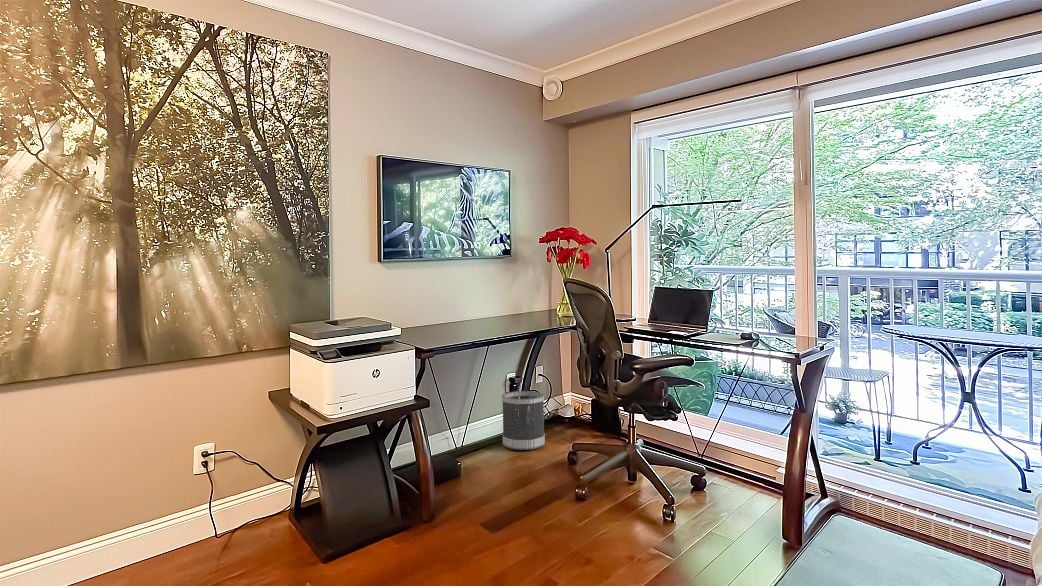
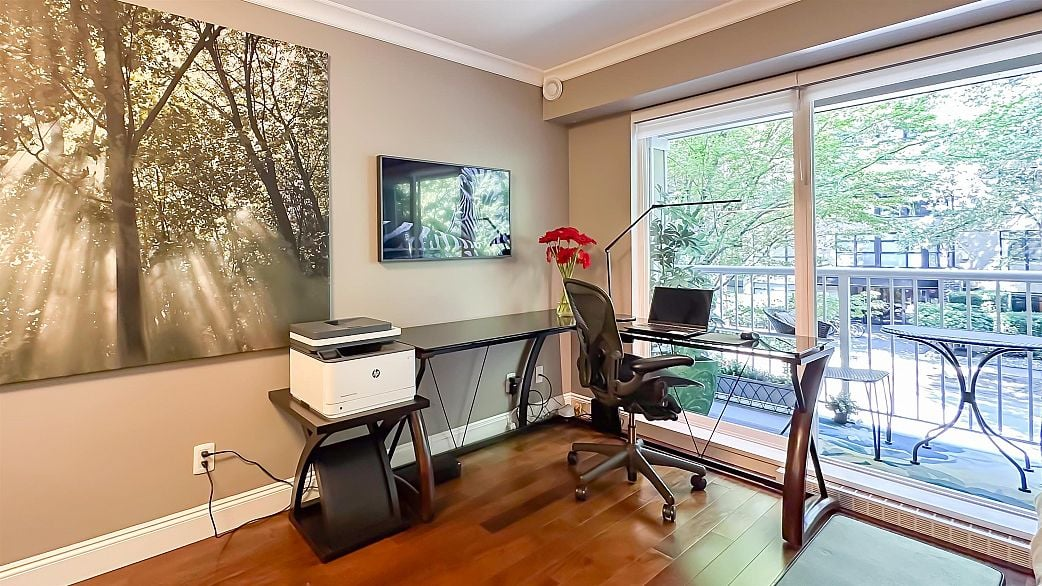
- wastebasket [501,390,546,451]
